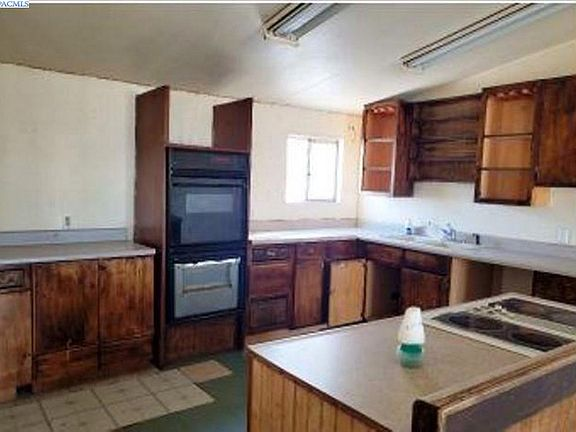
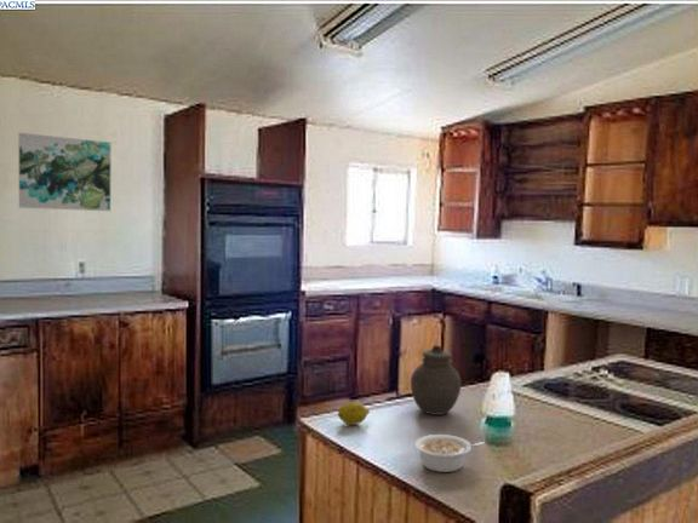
+ jar [410,344,463,416]
+ legume [413,433,485,473]
+ fruit [337,401,371,426]
+ wall art [18,132,113,212]
